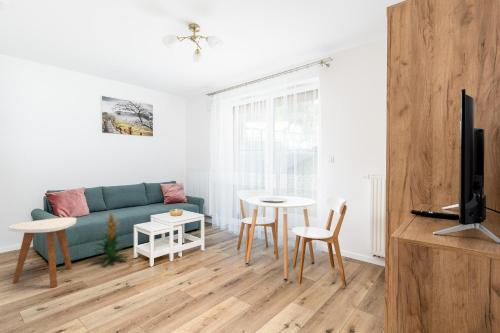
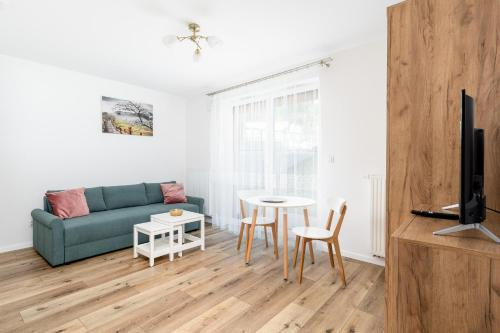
- side table [7,216,77,289]
- indoor plant [92,209,130,267]
